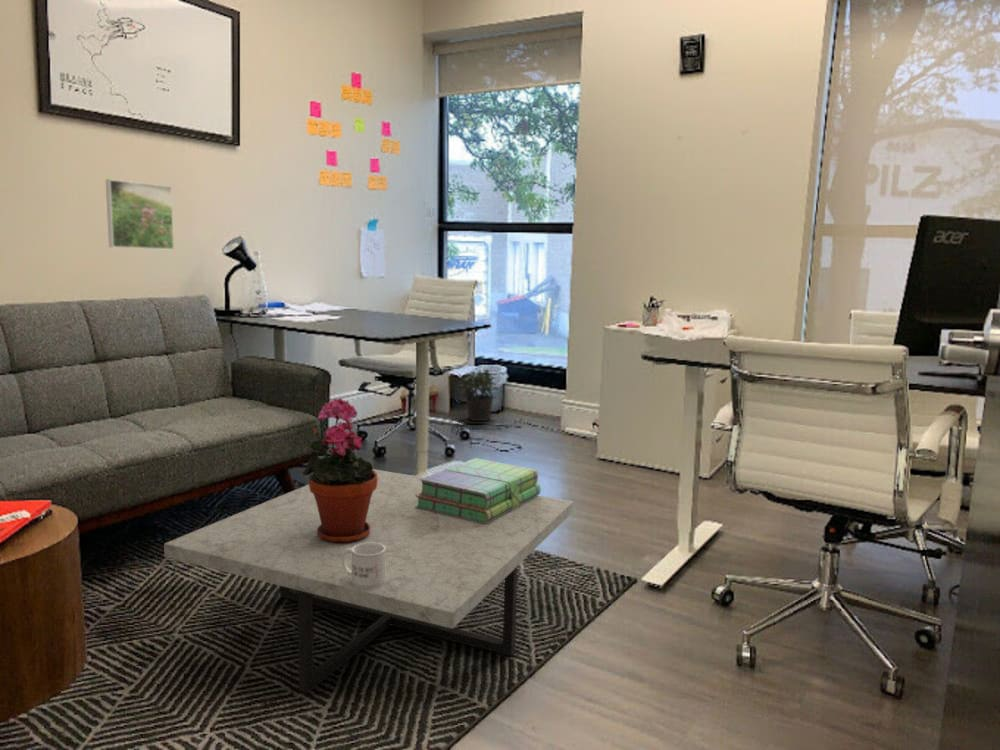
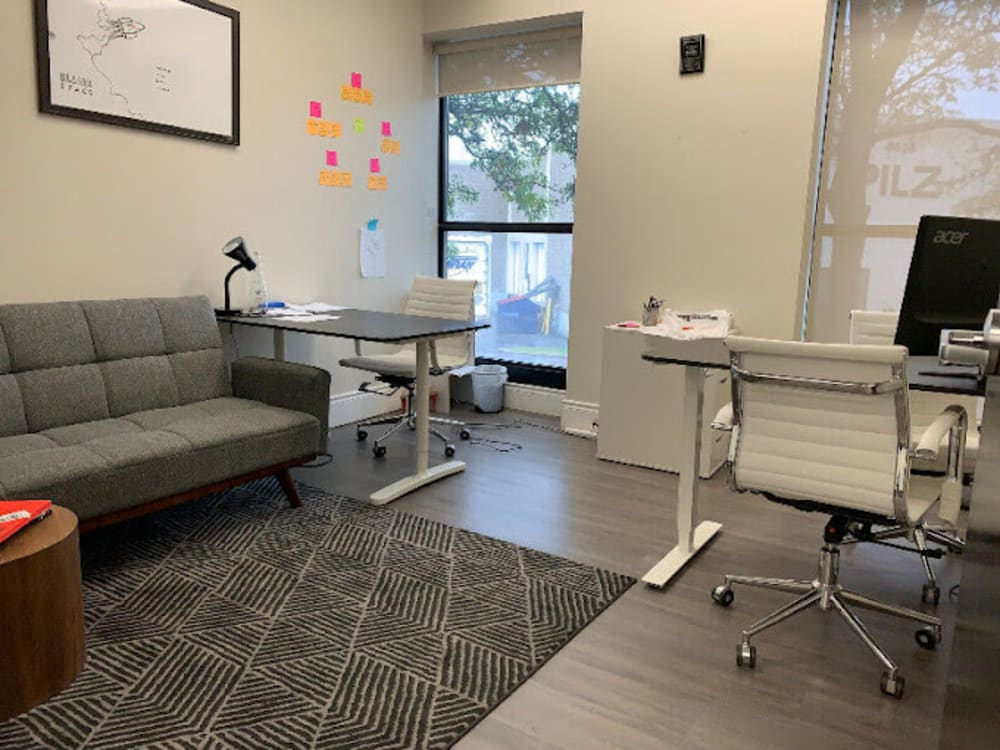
- potted plant [454,368,499,422]
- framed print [105,178,175,251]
- potted plant [302,397,378,544]
- coffee table [163,468,575,695]
- stack of books [415,457,542,524]
- mug [341,543,385,589]
